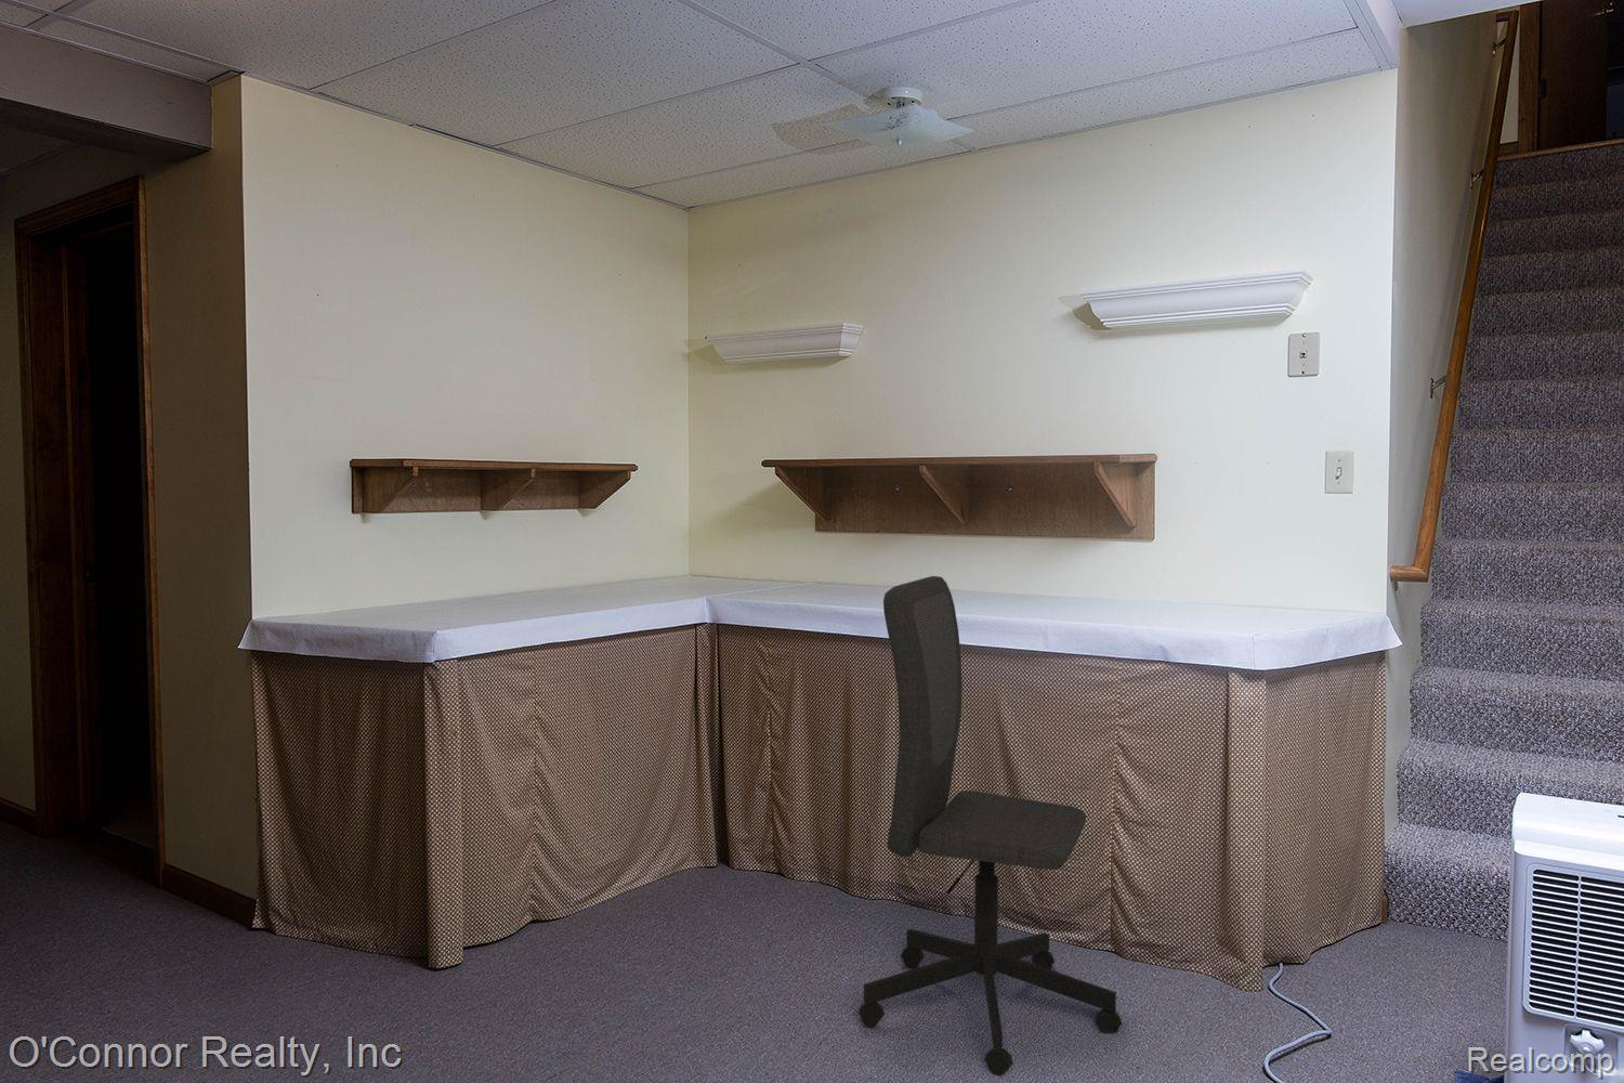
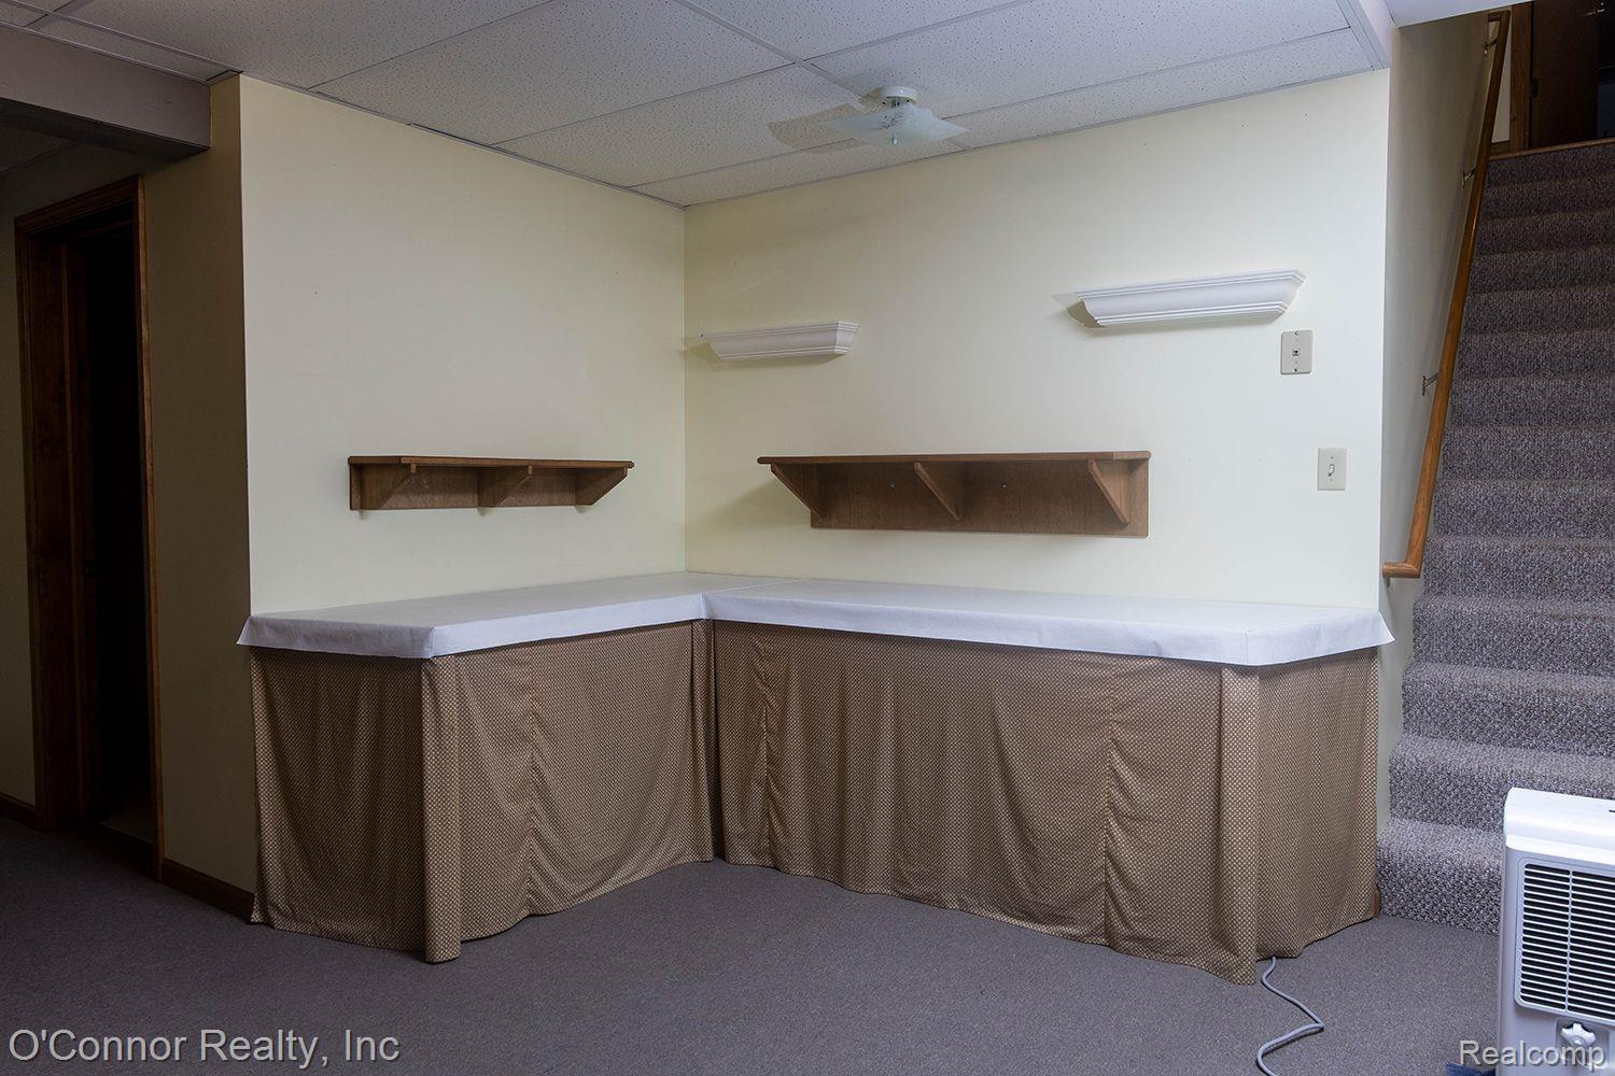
- office chair [858,575,1123,1078]
